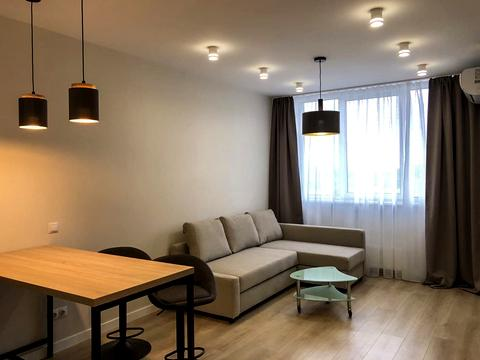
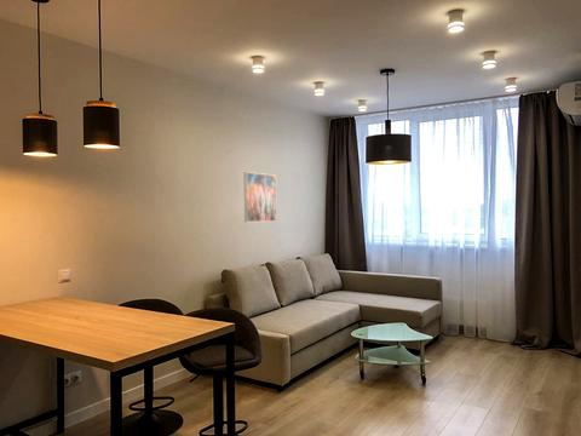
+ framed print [243,171,278,223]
